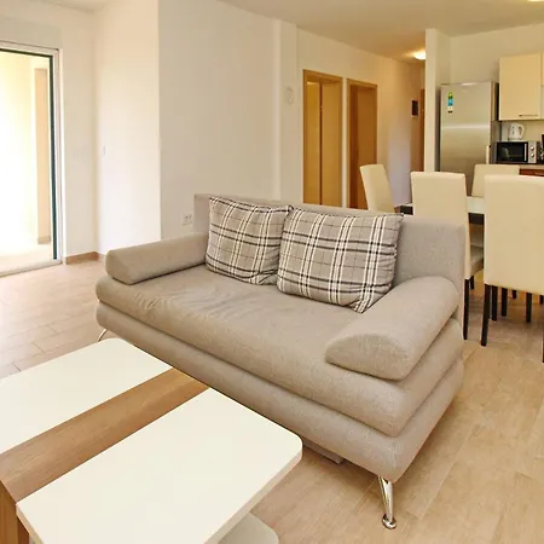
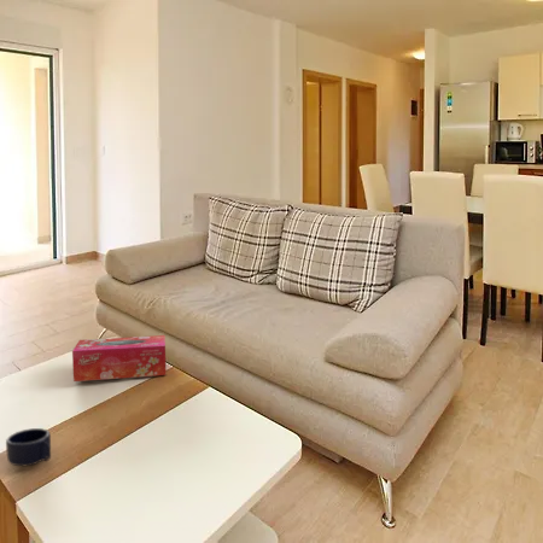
+ tissue box [71,334,168,383]
+ mug [5,427,52,467]
